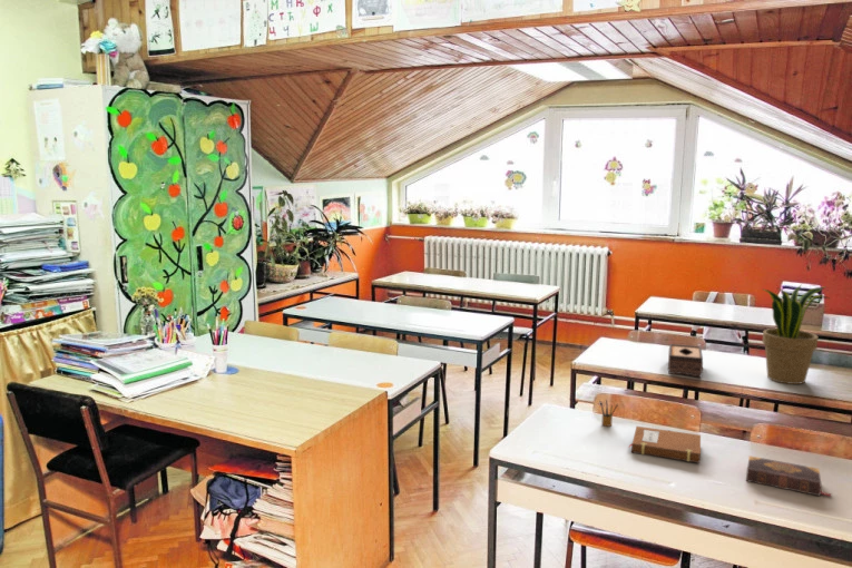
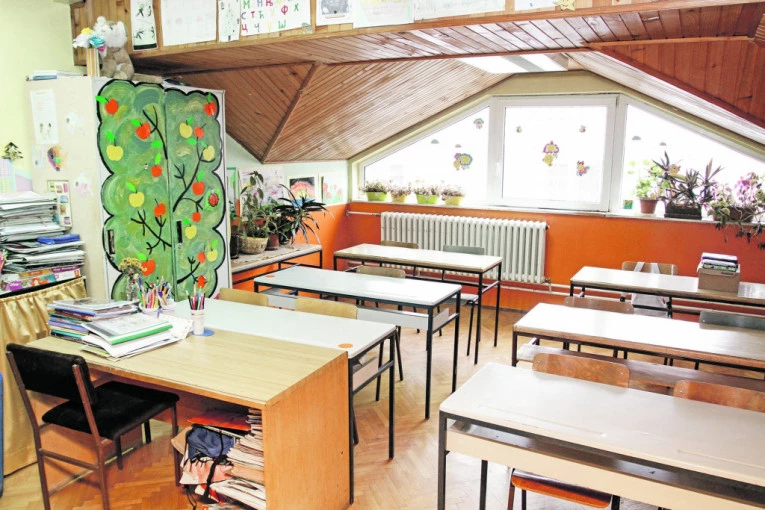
- book [745,454,833,498]
- pencil box [598,398,619,428]
- potted plant [761,284,830,385]
- tissue box [667,343,704,379]
- notebook [628,425,702,464]
